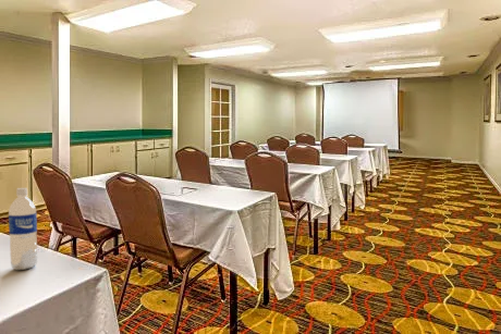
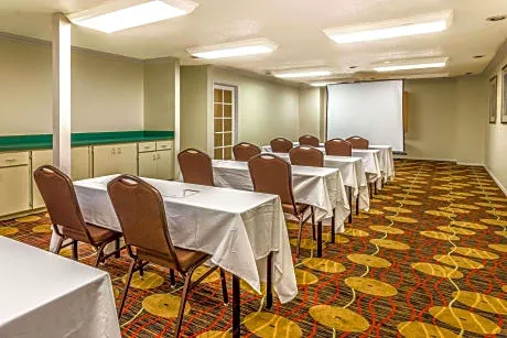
- water bottle [8,187,38,271]
